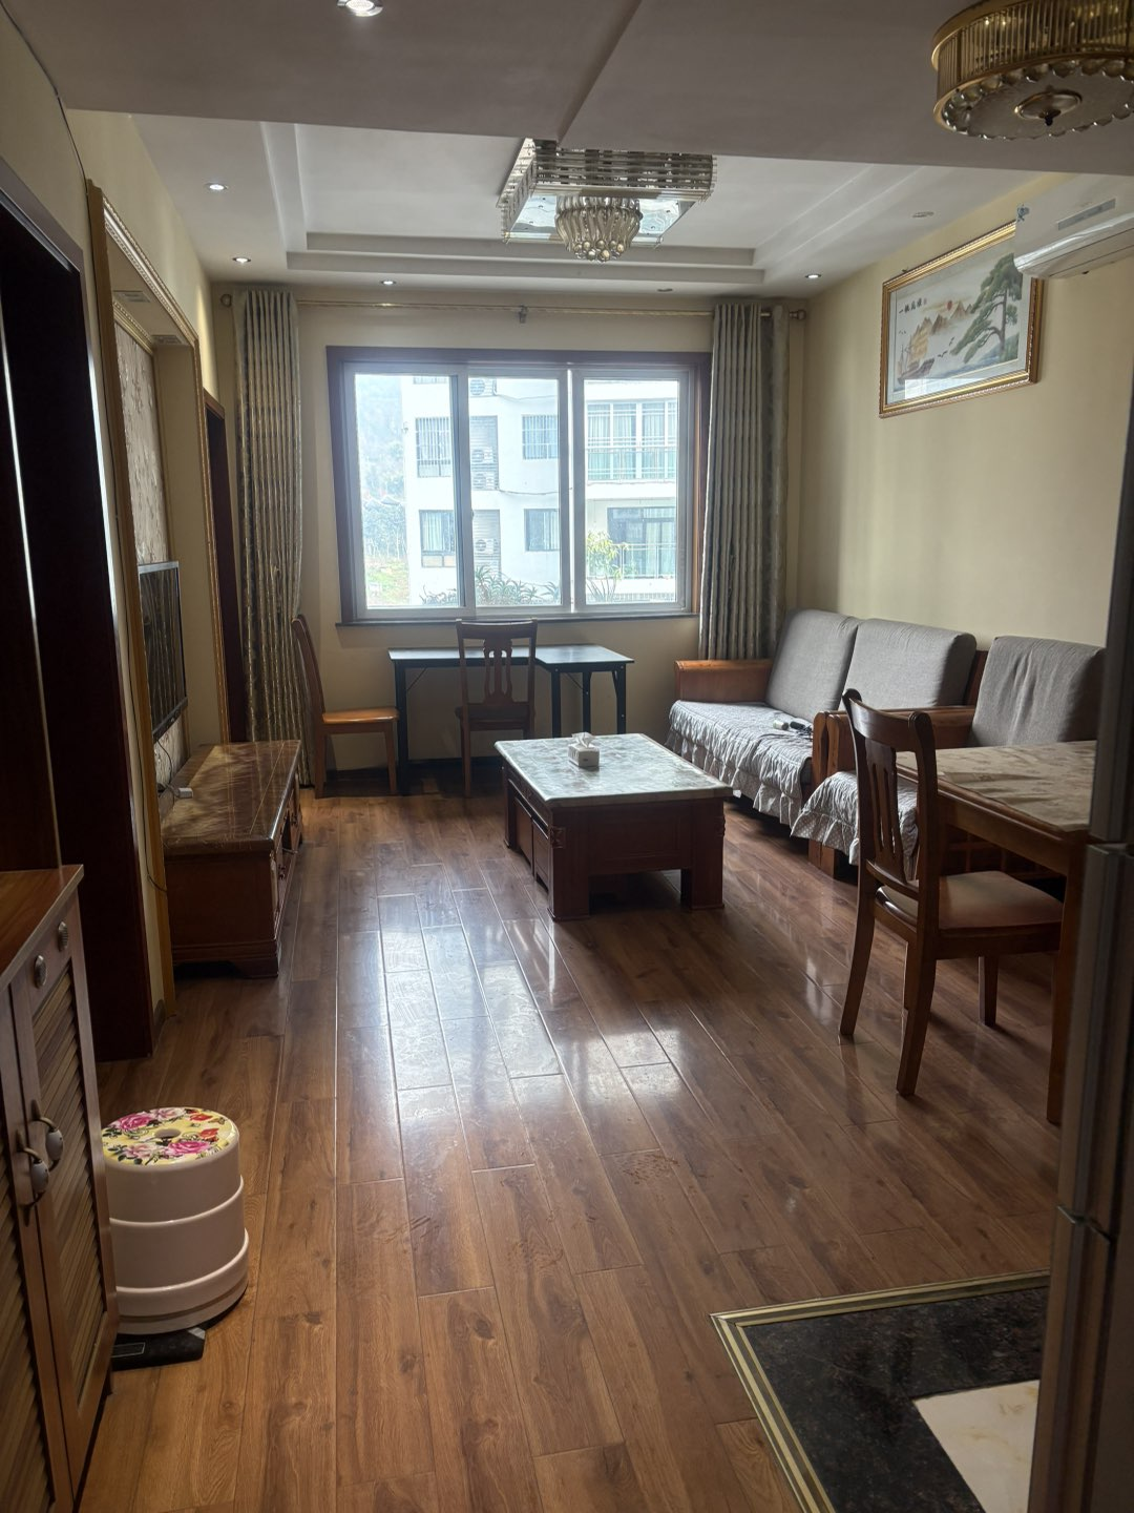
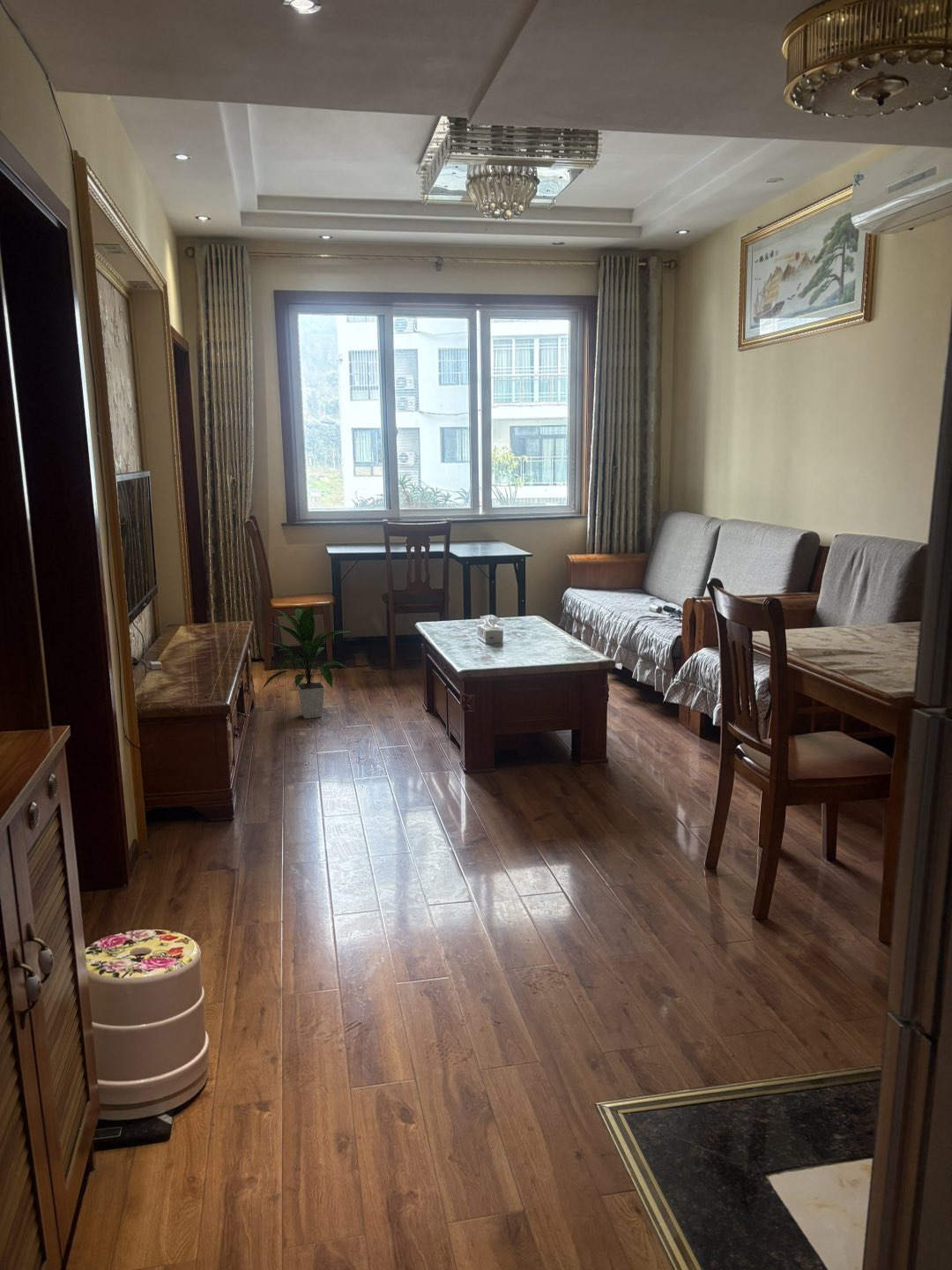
+ indoor plant [260,603,351,720]
